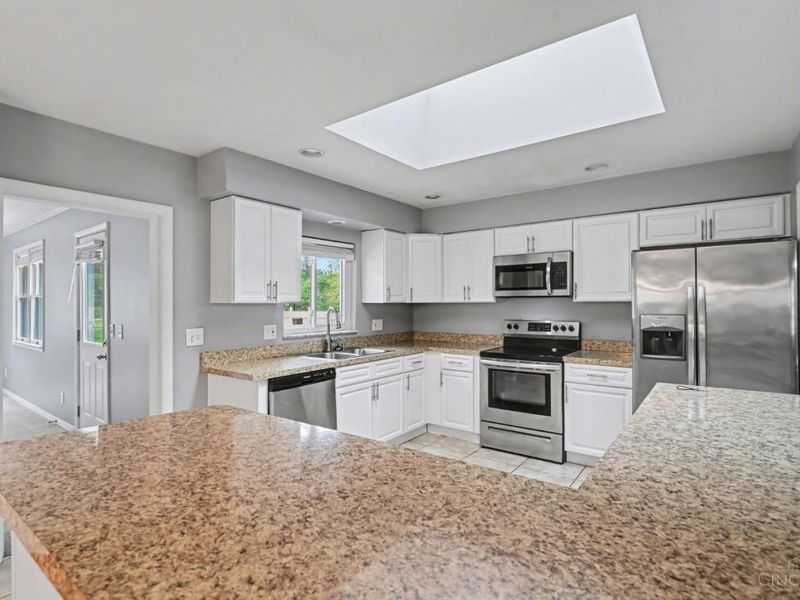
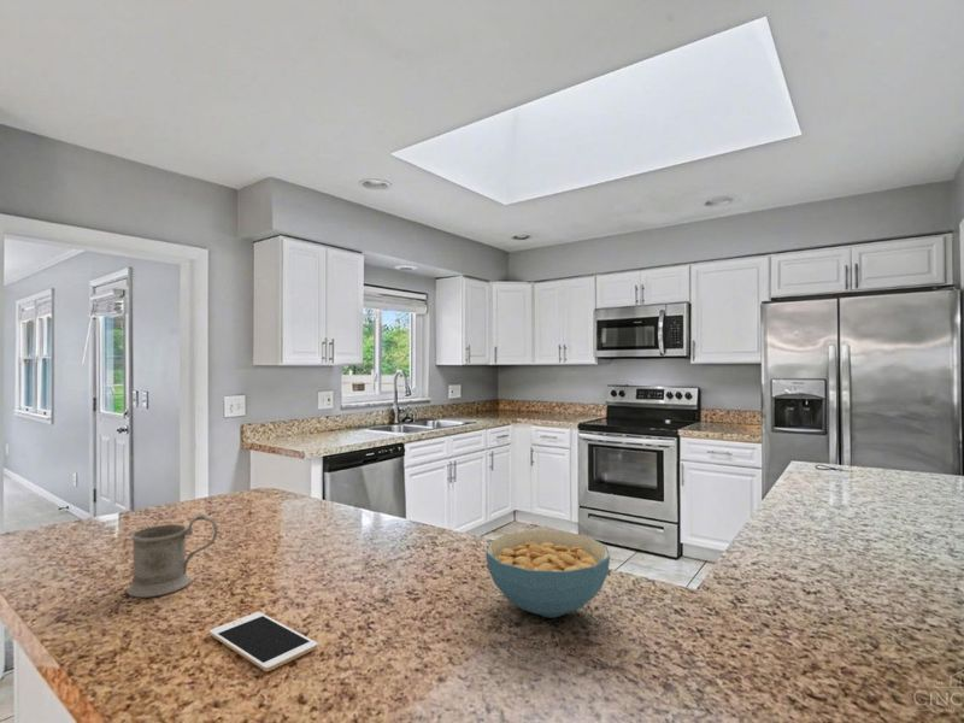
+ cereal bowl [484,529,611,619]
+ cell phone [207,611,319,672]
+ mug [125,513,219,599]
